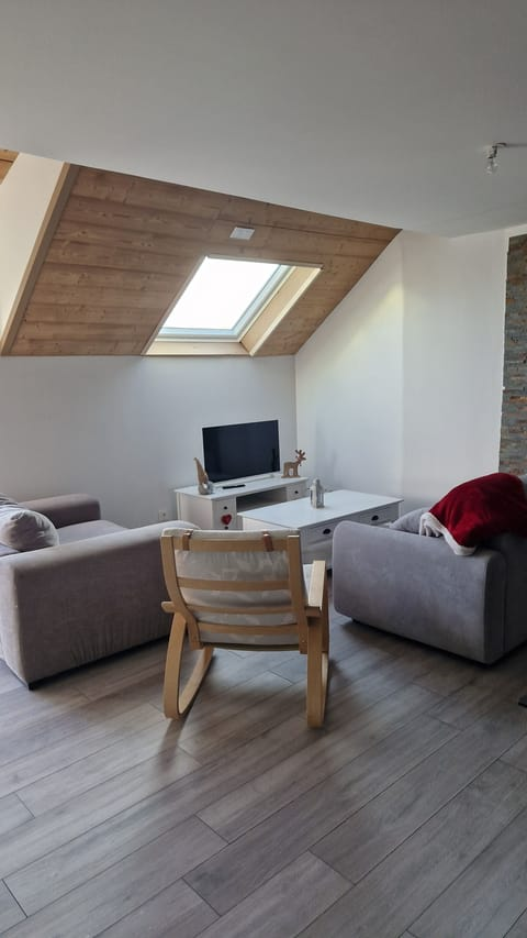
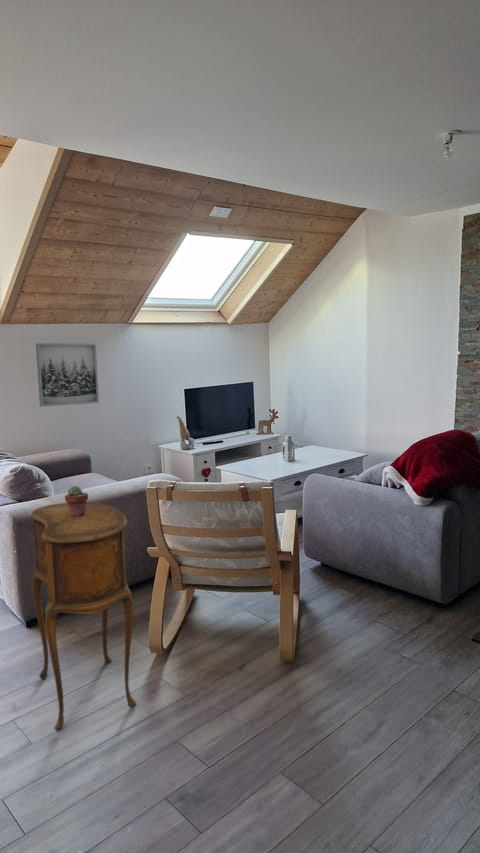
+ wall art [35,342,100,407]
+ side table [30,501,137,732]
+ potted succulent [64,485,89,517]
